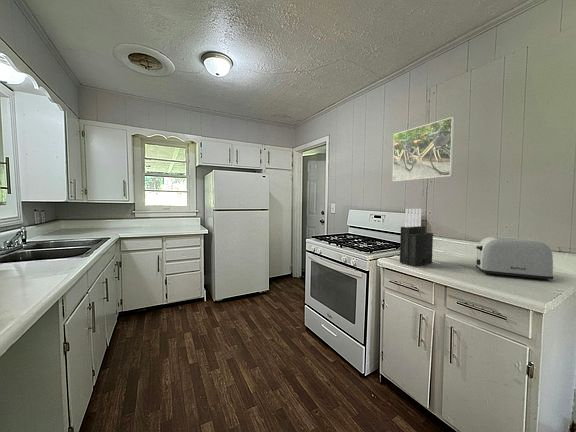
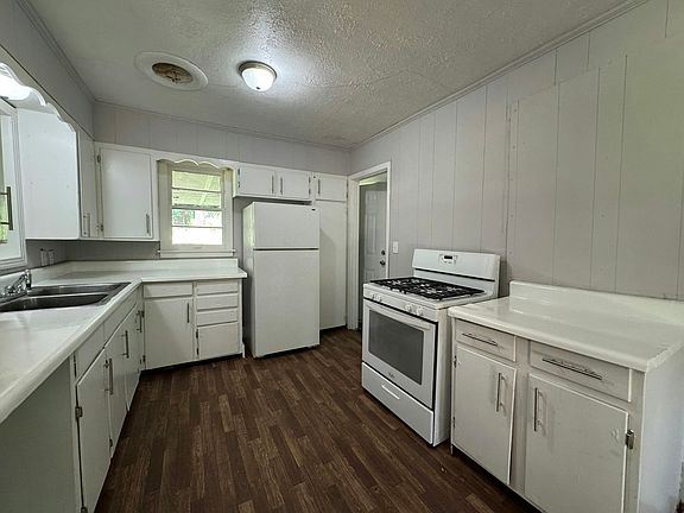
- toaster [475,236,554,282]
- knife block [399,208,434,267]
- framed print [392,116,456,182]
